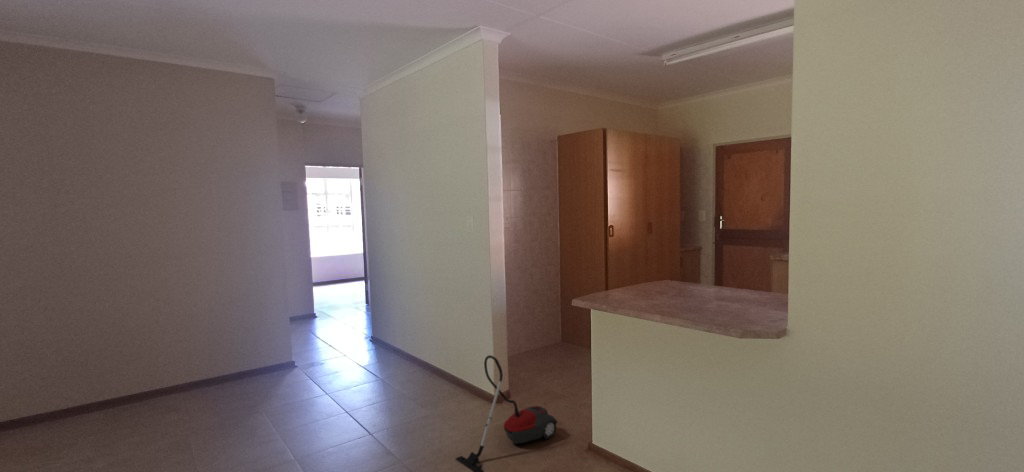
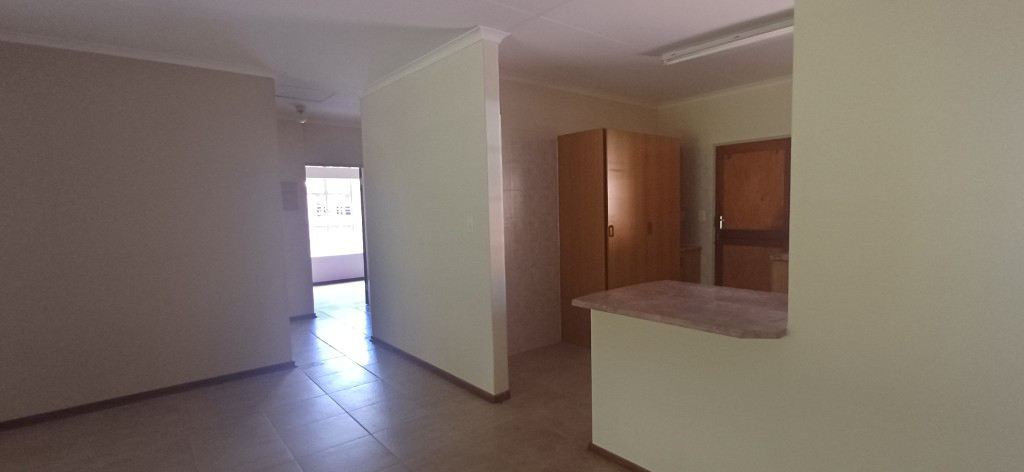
- vacuum cleaner [455,354,558,472]
